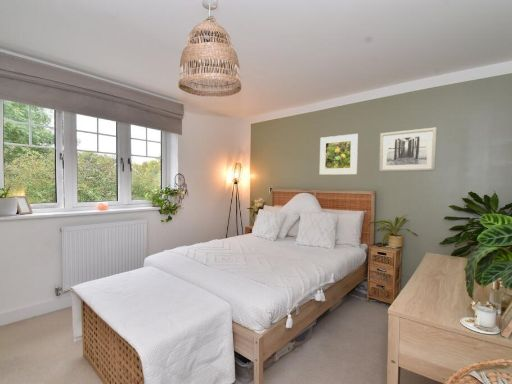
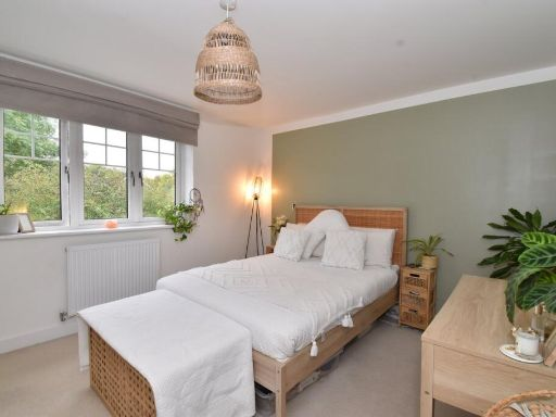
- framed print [319,133,359,176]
- wall art [378,127,438,173]
